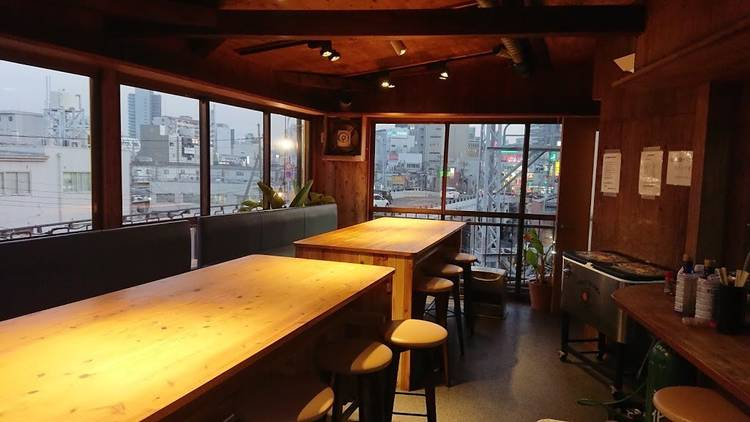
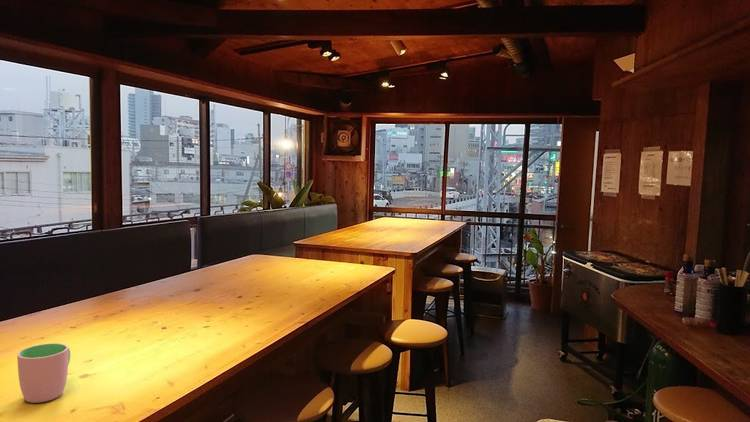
+ cup [16,342,71,404]
